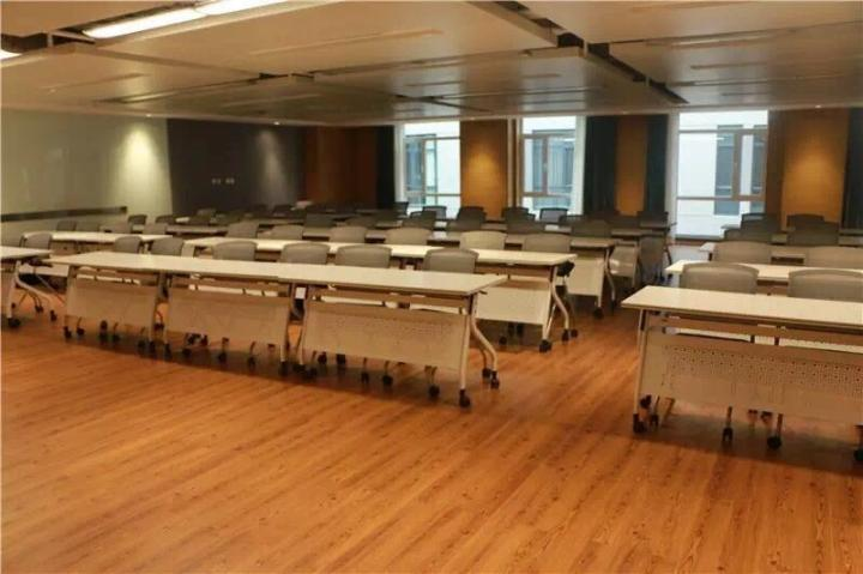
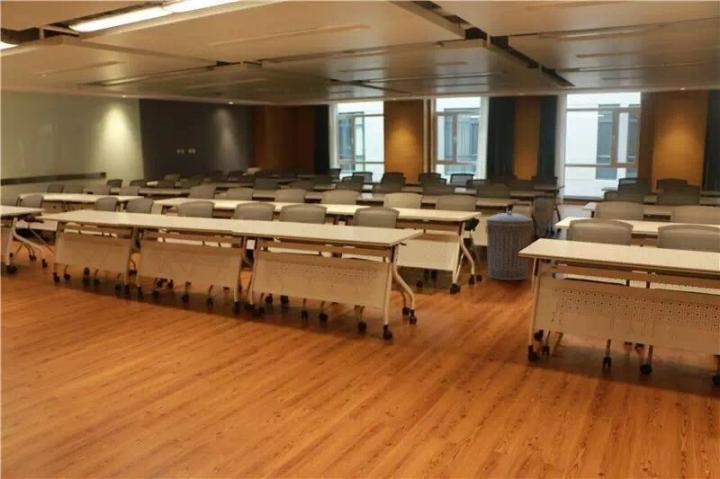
+ trash can [484,210,534,281]
